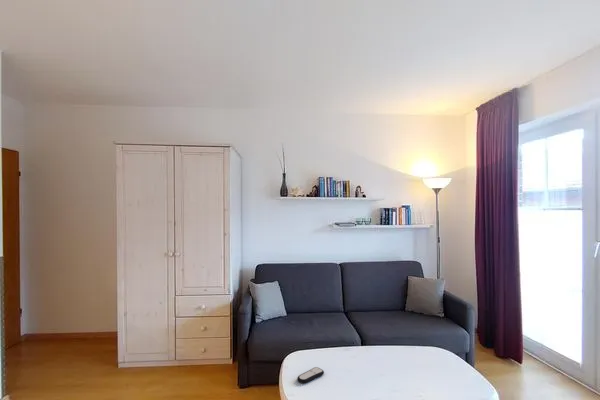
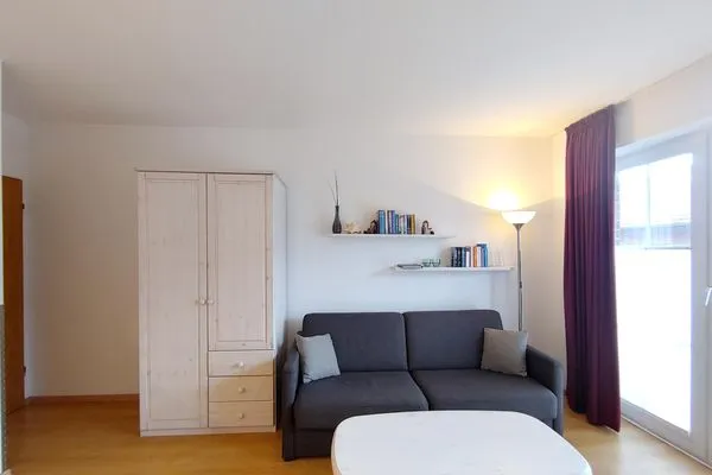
- remote control [296,366,325,384]
